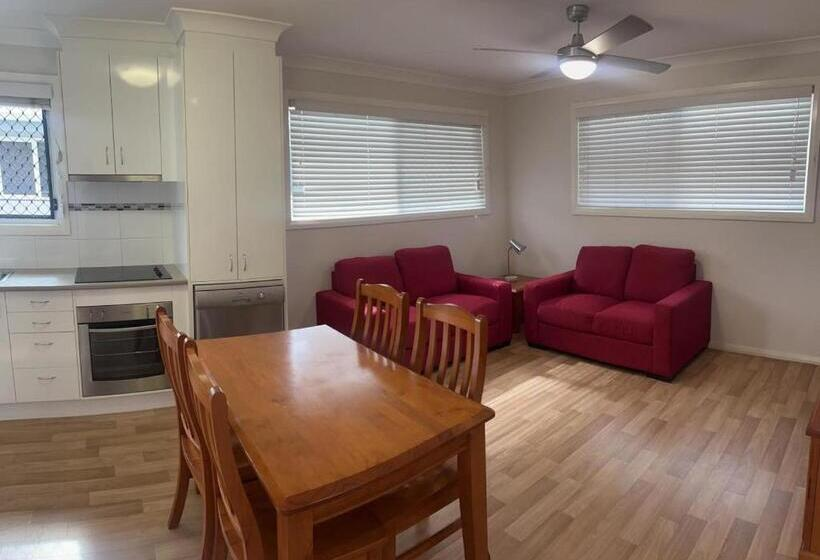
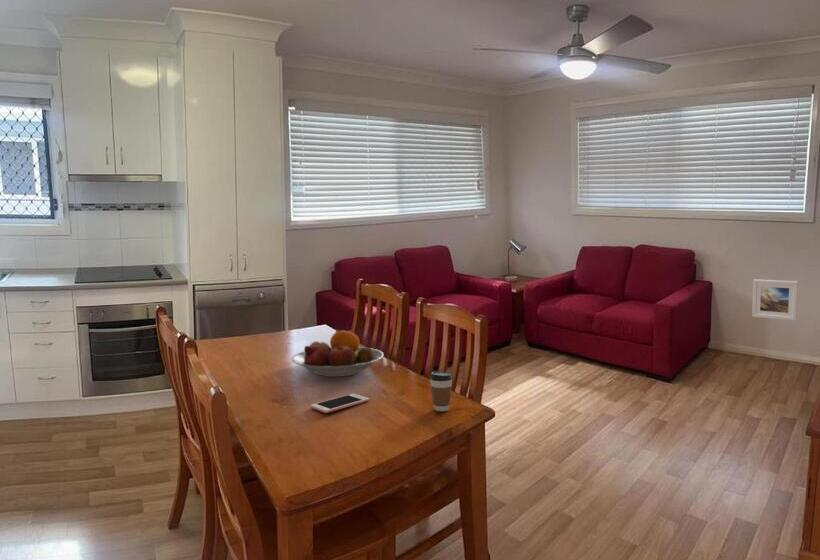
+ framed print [751,278,799,322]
+ coffee cup [429,370,453,412]
+ fruit bowl [290,328,385,378]
+ cell phone [310,393,370,414]
